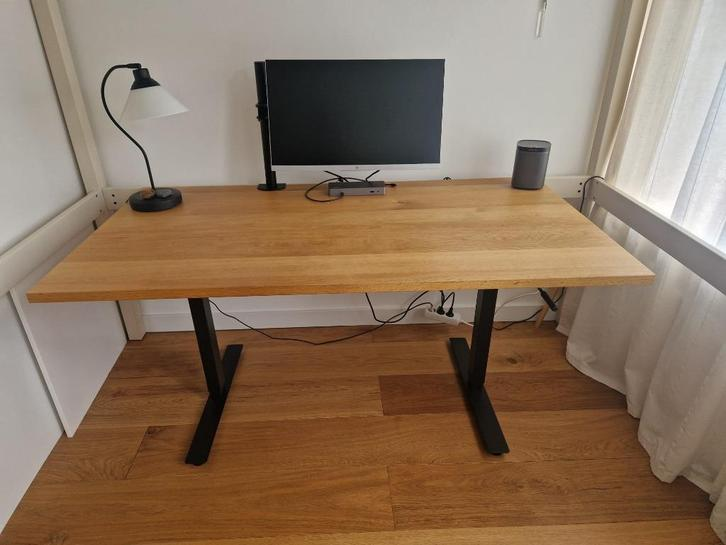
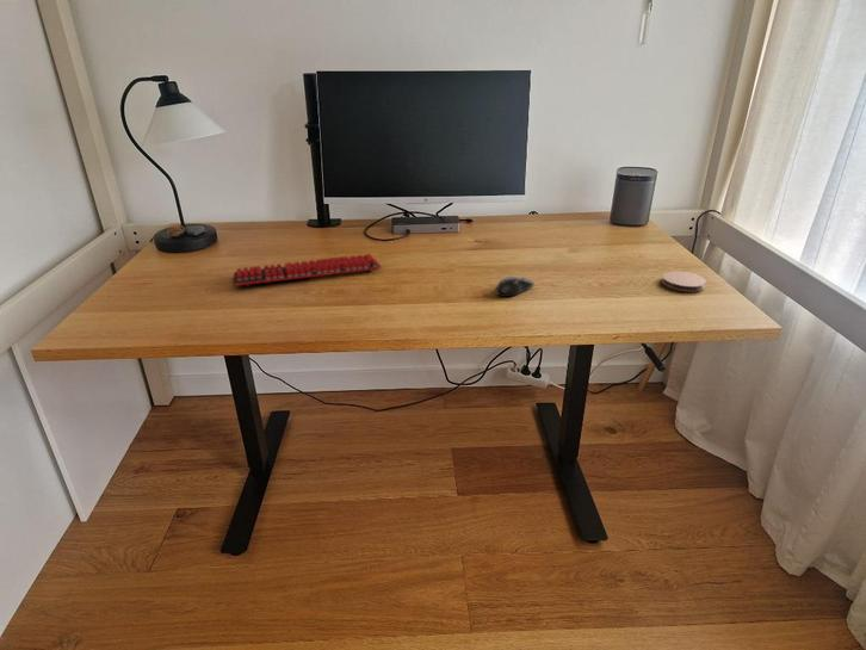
+ keyboard [233,253,382,289]
+ coaster [661,270,707,293]
+ computer mouse [495,274,536,298]
